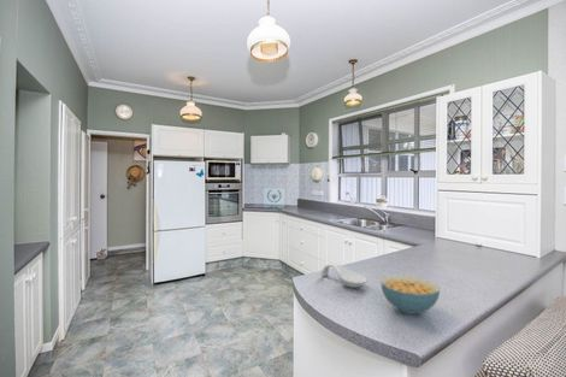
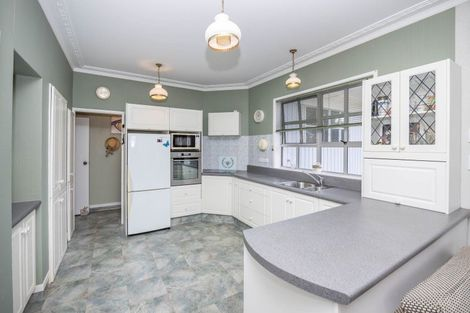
- cereal bowl [379,275,441,316]
- spoon rest [320,263,369,289]
